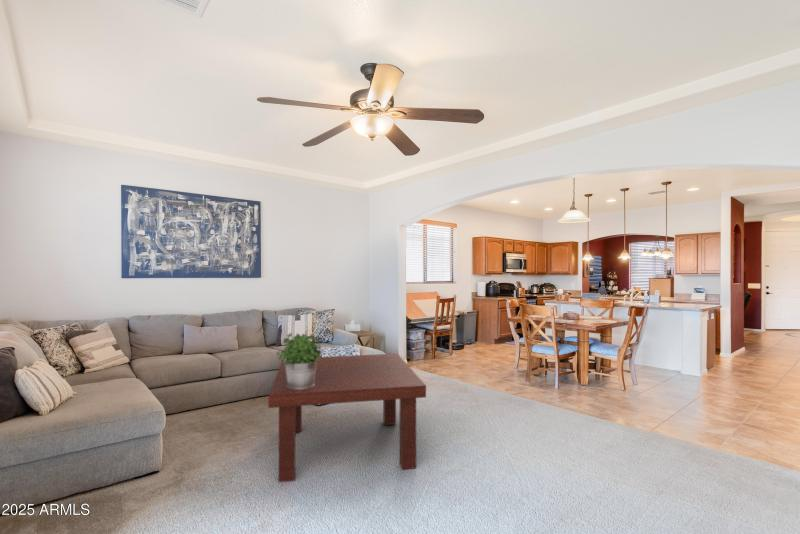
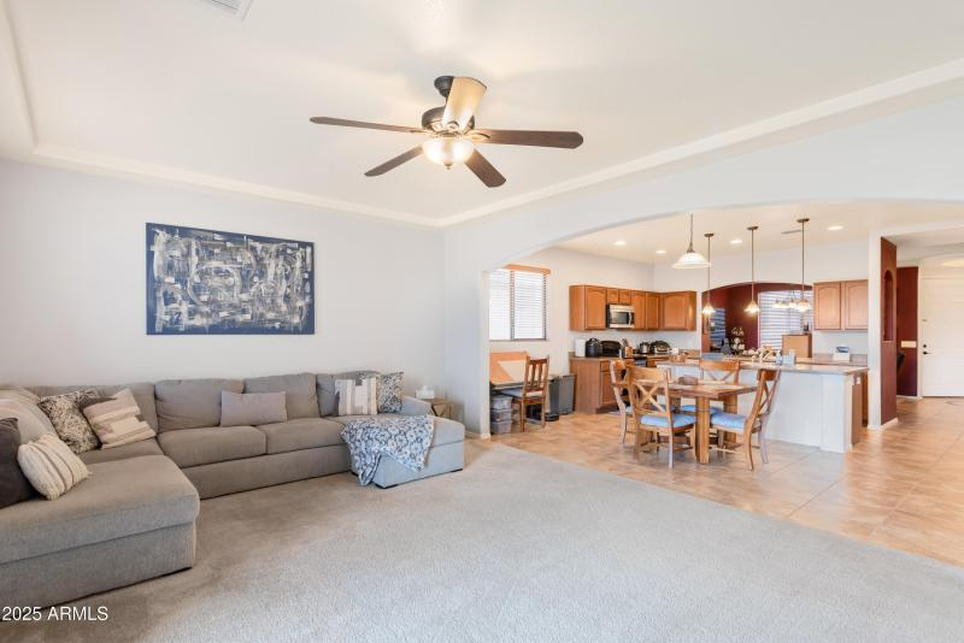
- potted plant [275,332,323,390]
- coffee table [267,353,427,483]
